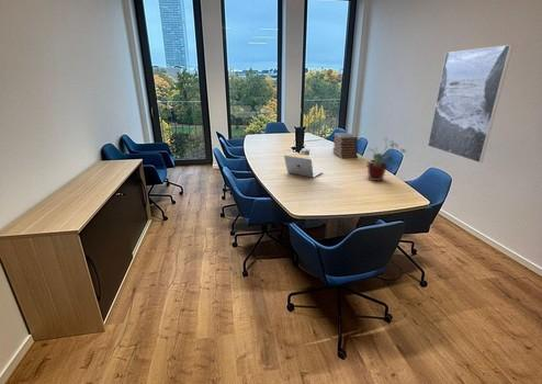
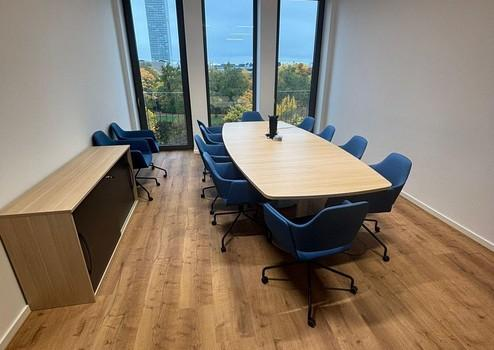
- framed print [427,44,515,163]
- book stack [331,132,360,159]
- laptop [283,154,324,179]
- potted plant [365,137,407,182]
